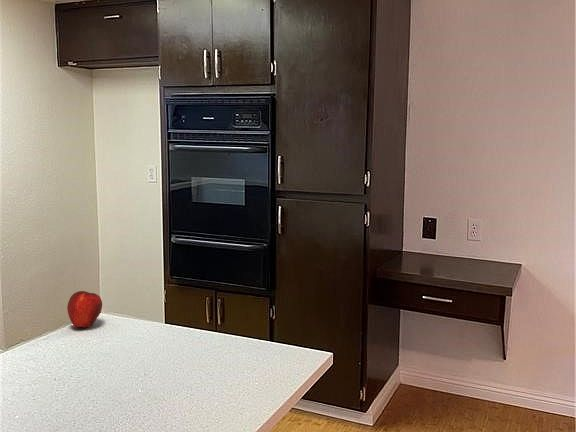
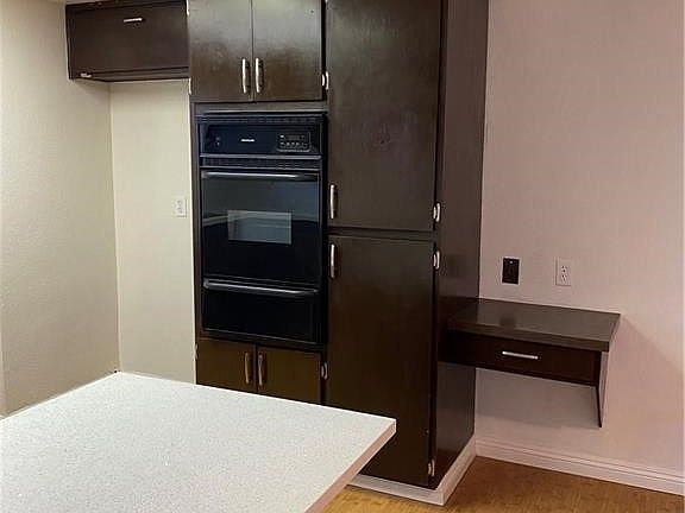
- apple [66,290,103,328]
